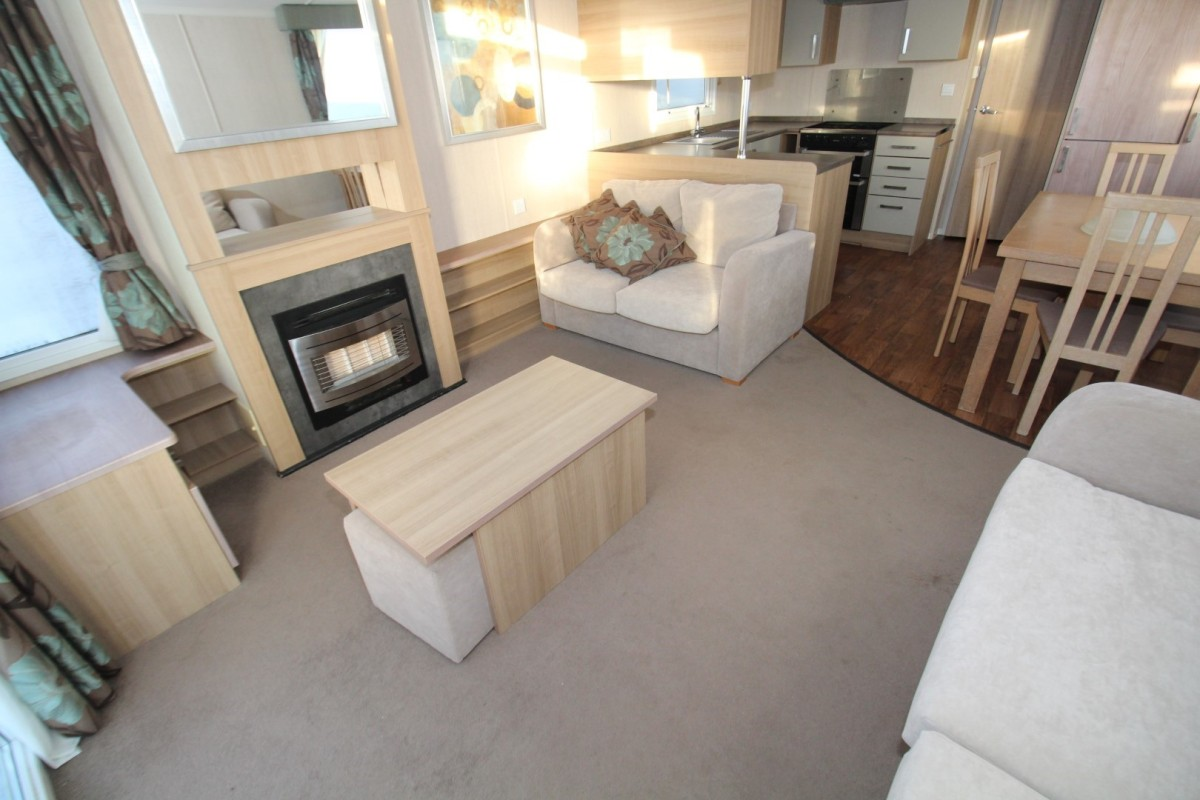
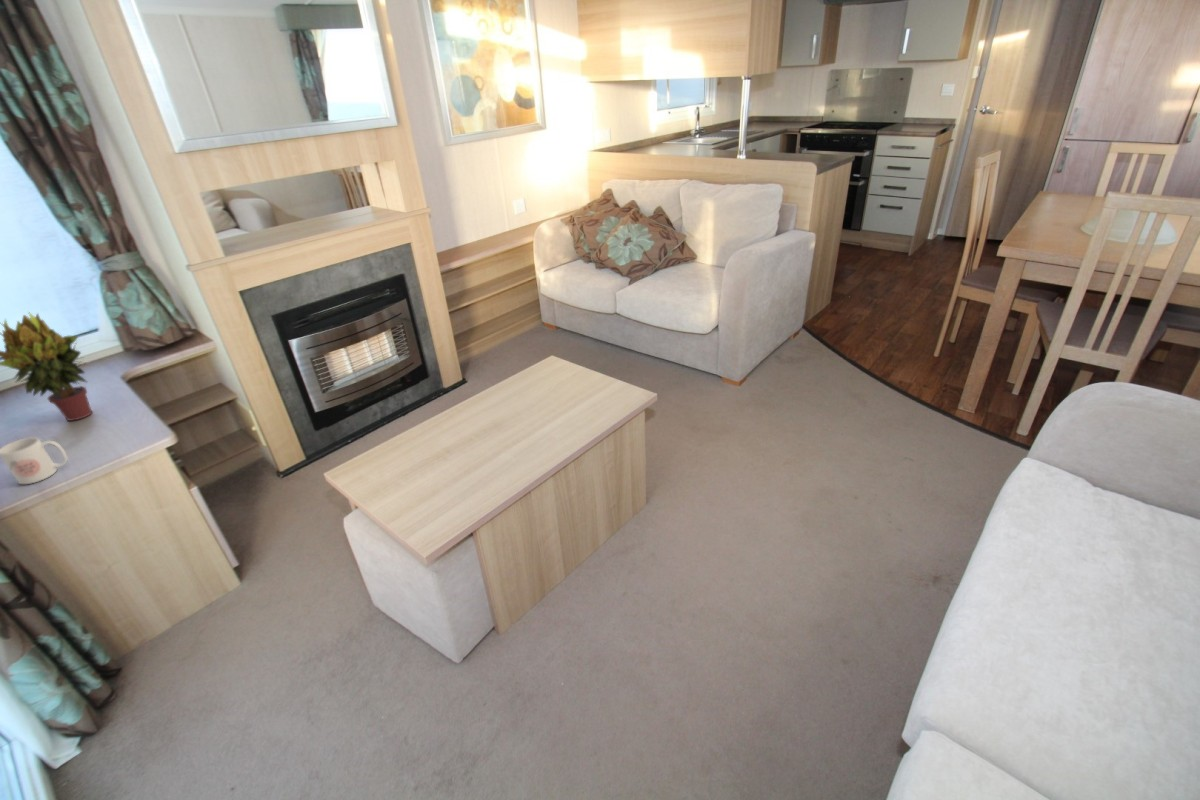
+ potted plant [0,311,96,422]
+ mug [0,436,69,485]
